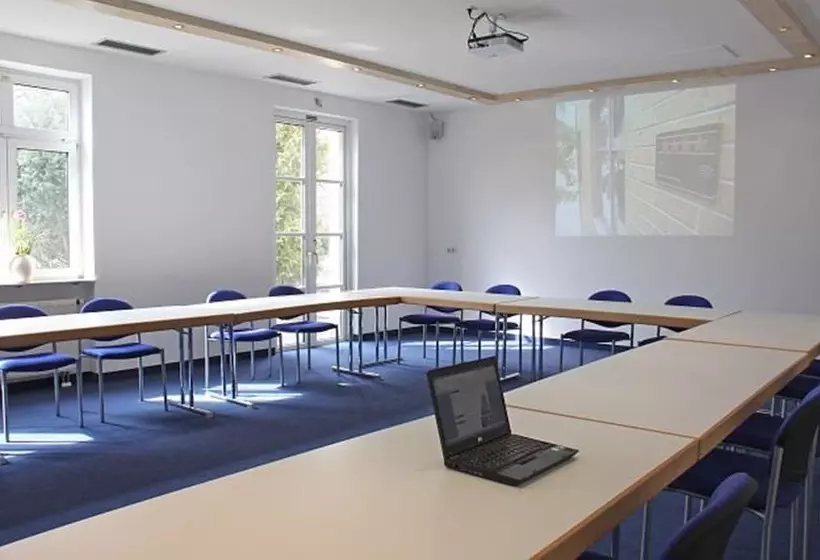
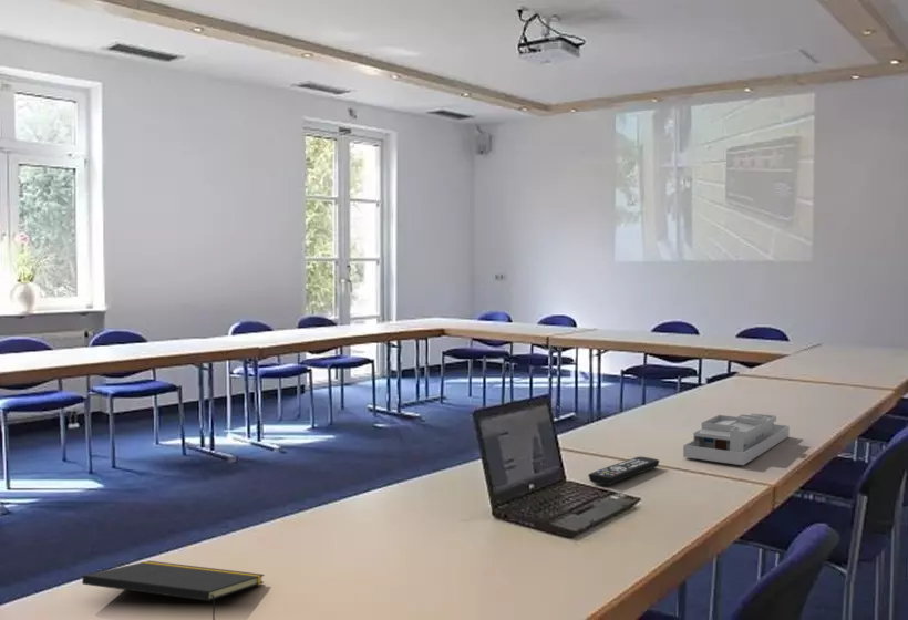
+ desk organizer [682,412,791,466]
+ remote control [587,456,660,486]
+ notepad [81,560,266,620]
